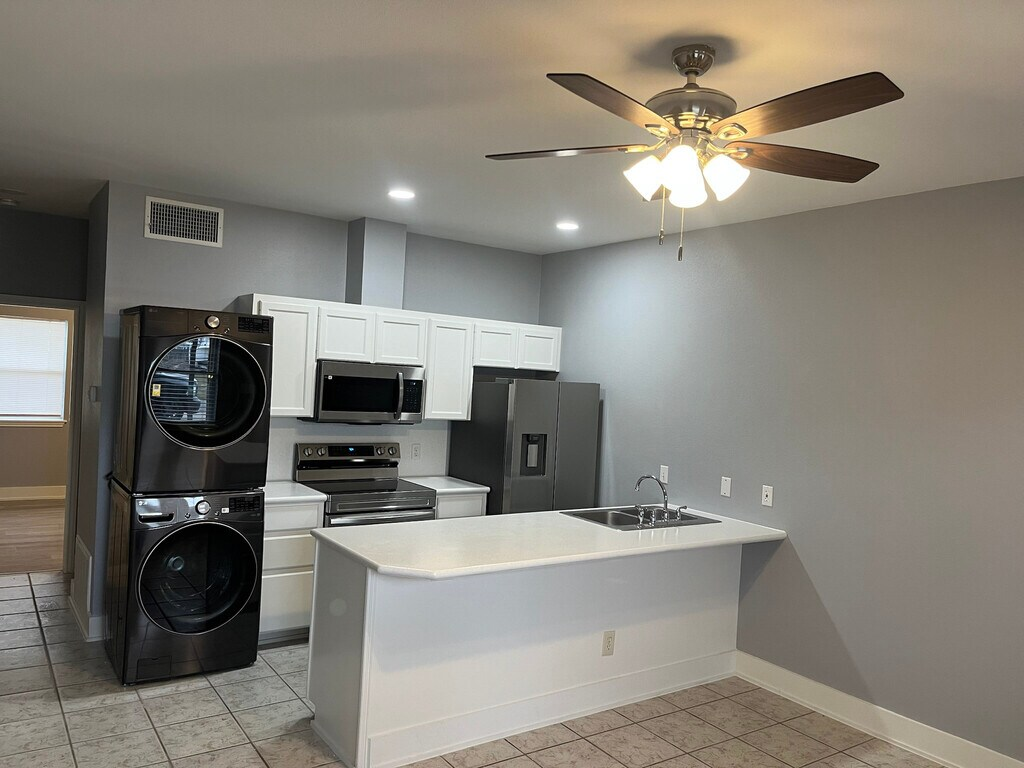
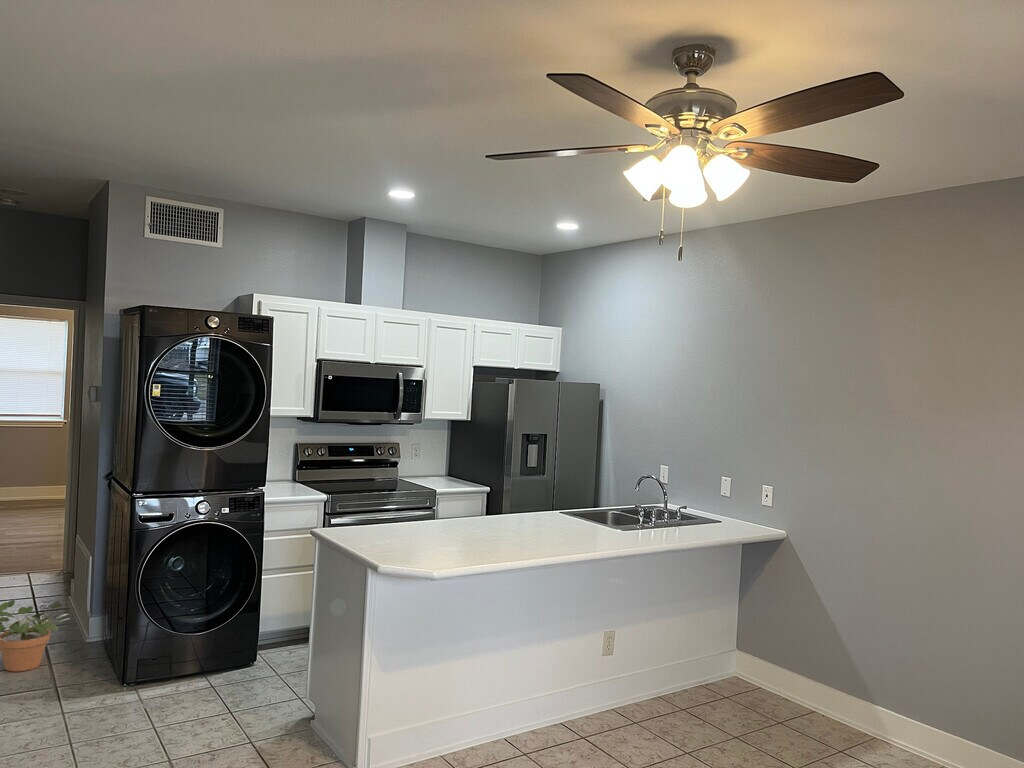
+ potted plant [0,598,70,673]
